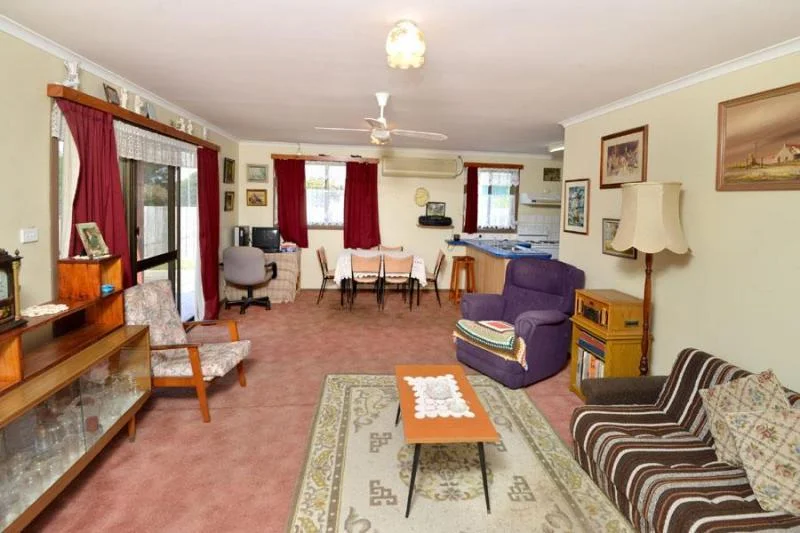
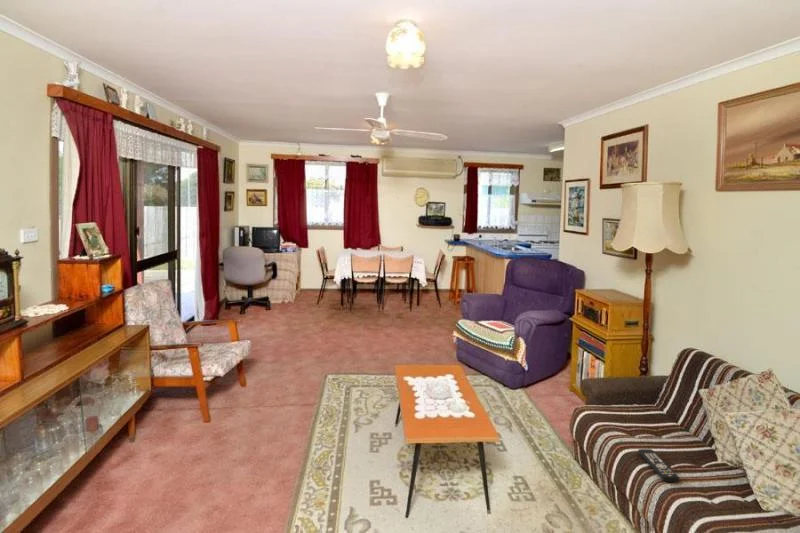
+ remote control [637,448,681,483]
